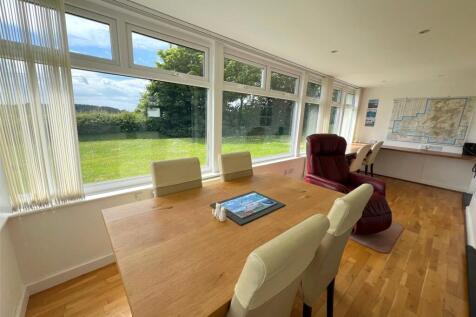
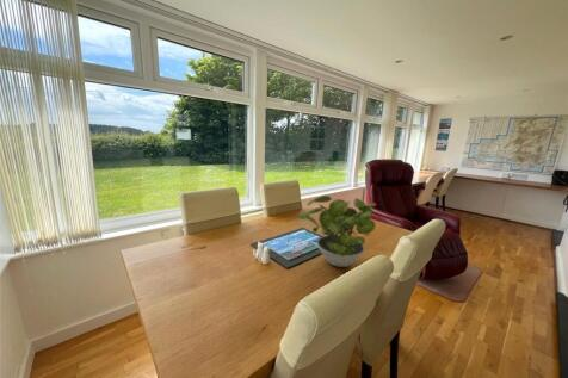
+ potted plant [298,194,378,268]
